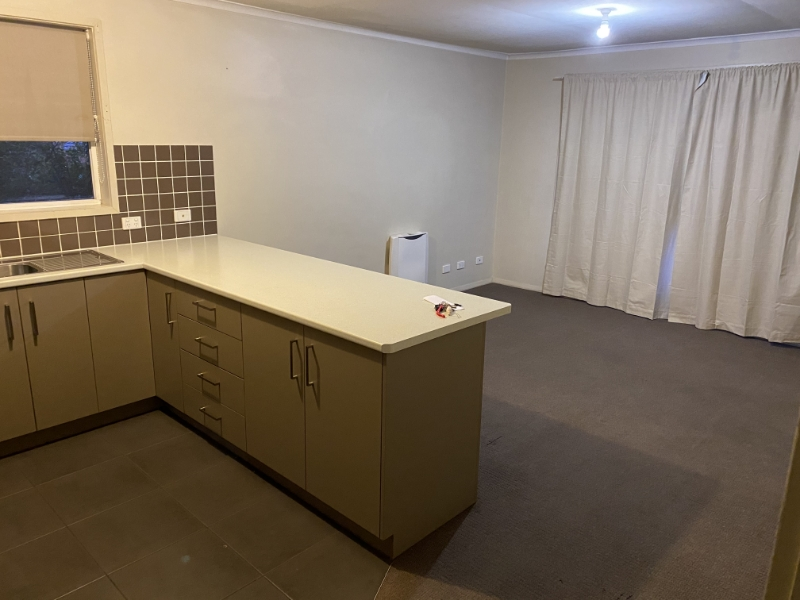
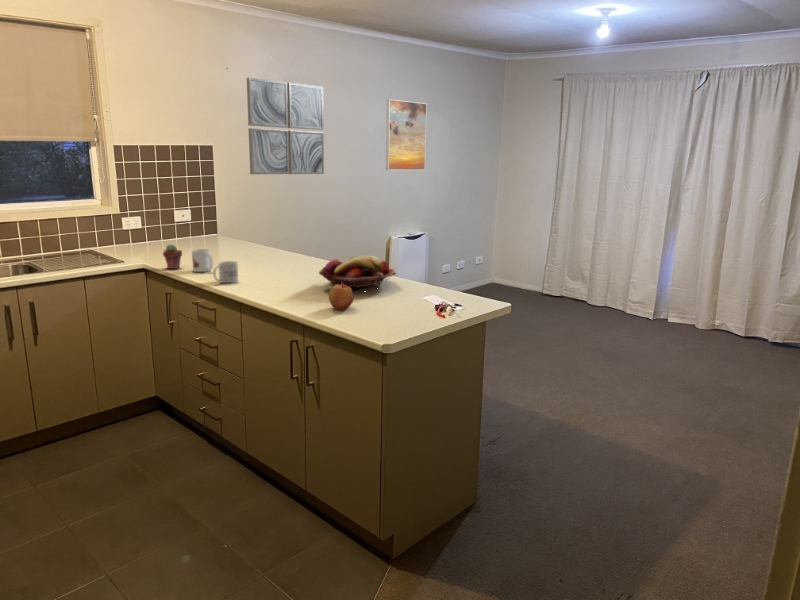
+ mug [212,260,239,284]
+ wall art [246,77,325,175]
+ potted succulent [162,243,183,270]
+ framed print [385,98,428,171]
+ mug [191,248,214,273]
+ apple [328,283,354,311]
+ fruit basket [318,255,397,293]
